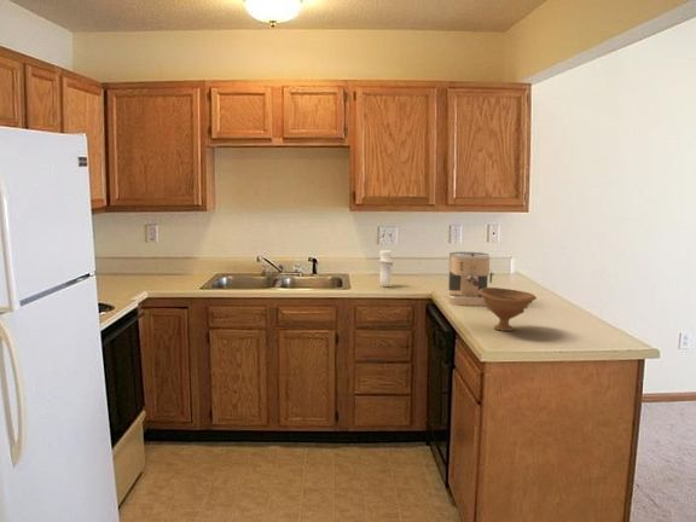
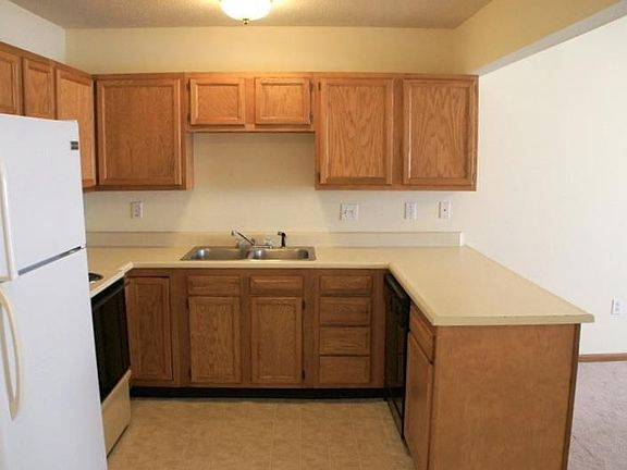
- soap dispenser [369,249,395,289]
- bowl [478,286,538,332]
- coffee maker [446,251,494,307]
